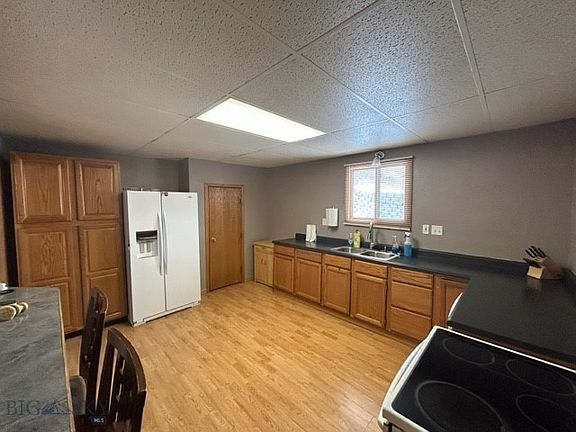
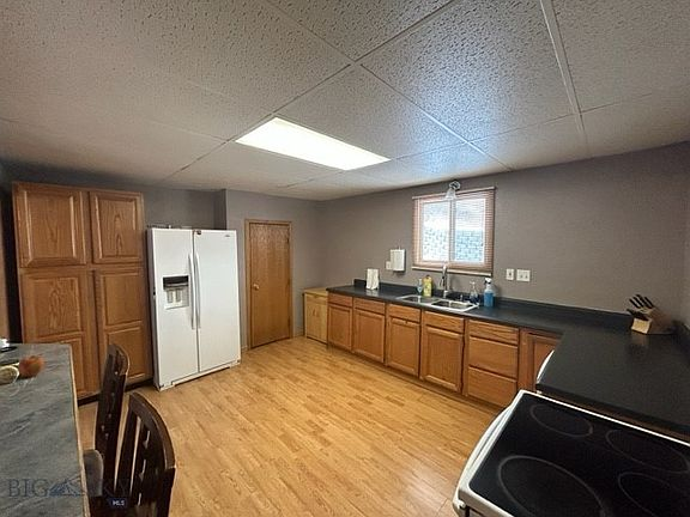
+ apple [17,354,46,378]
